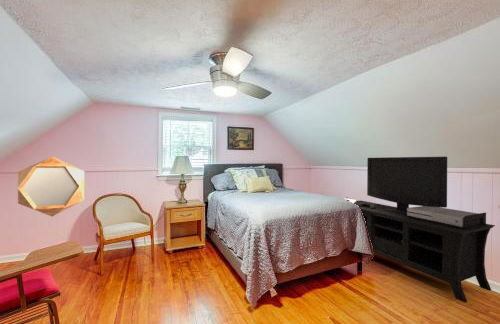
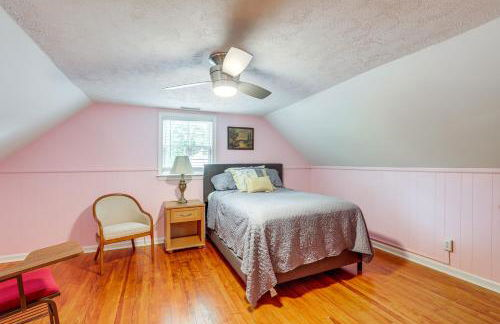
- home mirror [17,156,85,218]
- media console [343,156,496,304]
